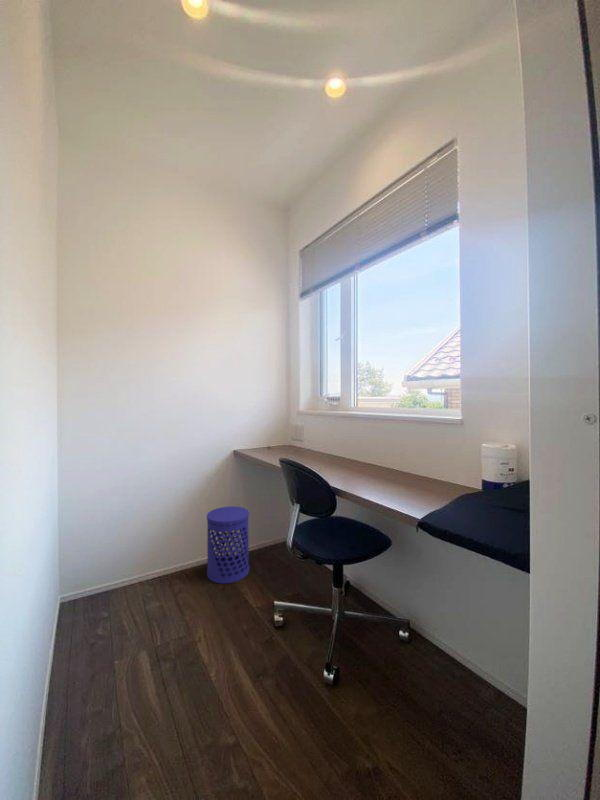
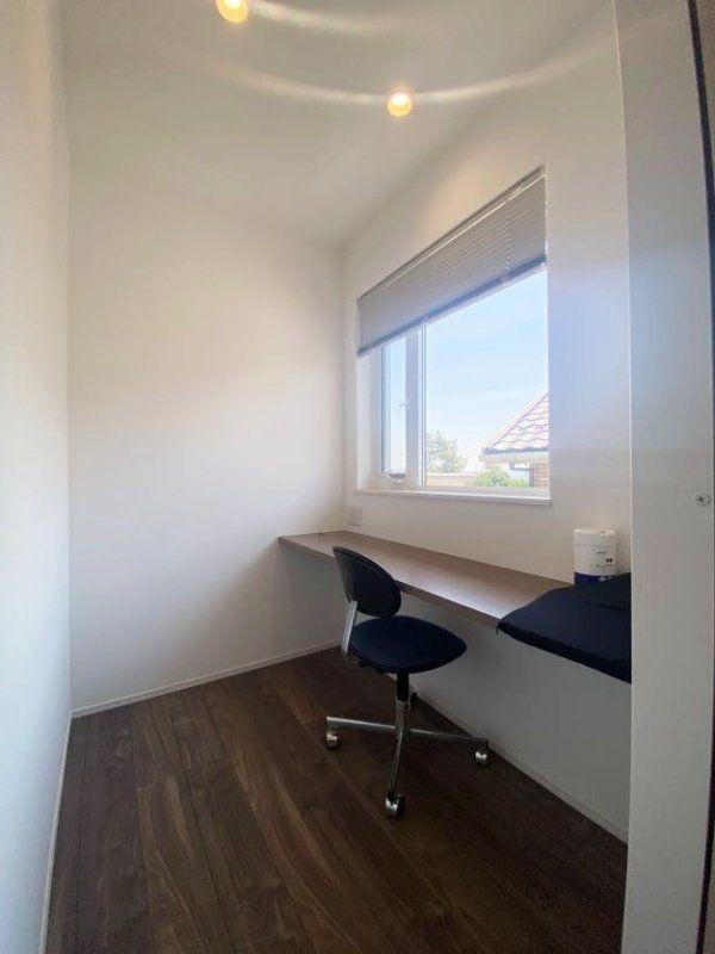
- waste bin [206,505,250,585]
